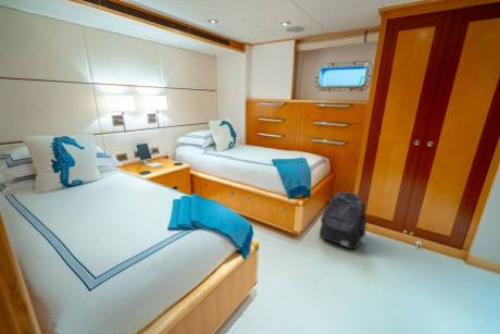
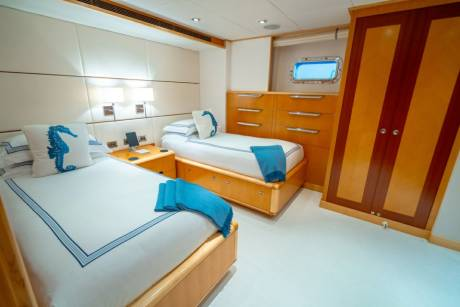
- backpack [318,190,367,250]
